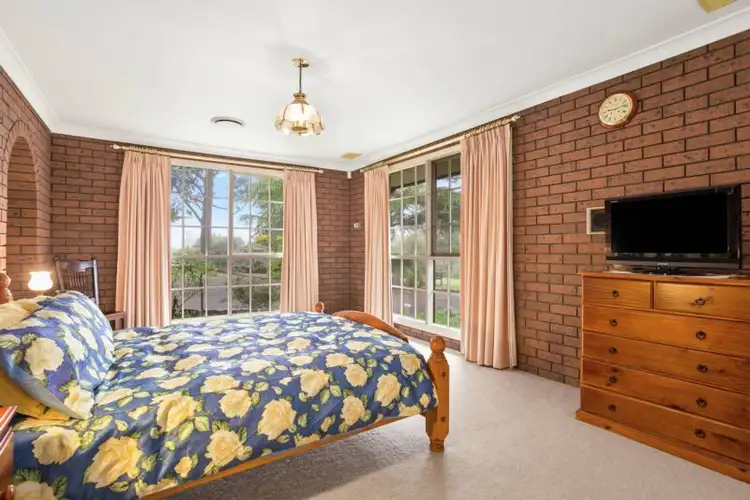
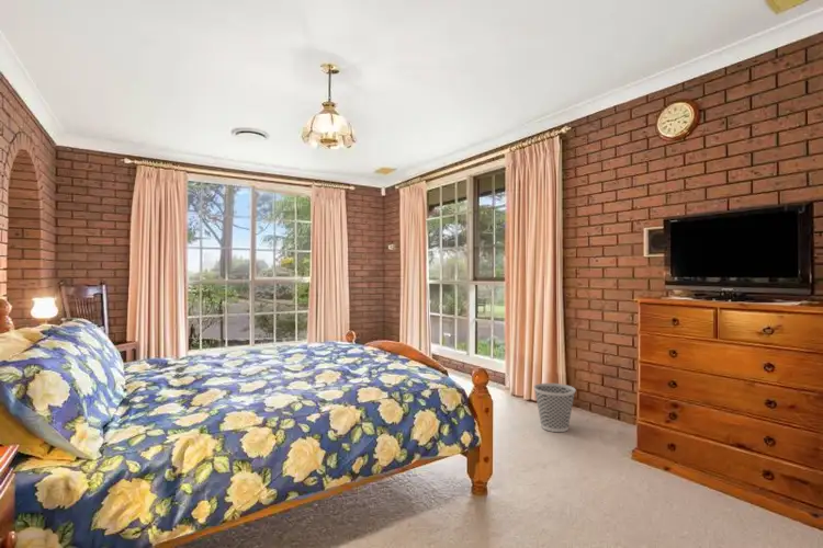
+ wastebasket [532,383,577,433]
